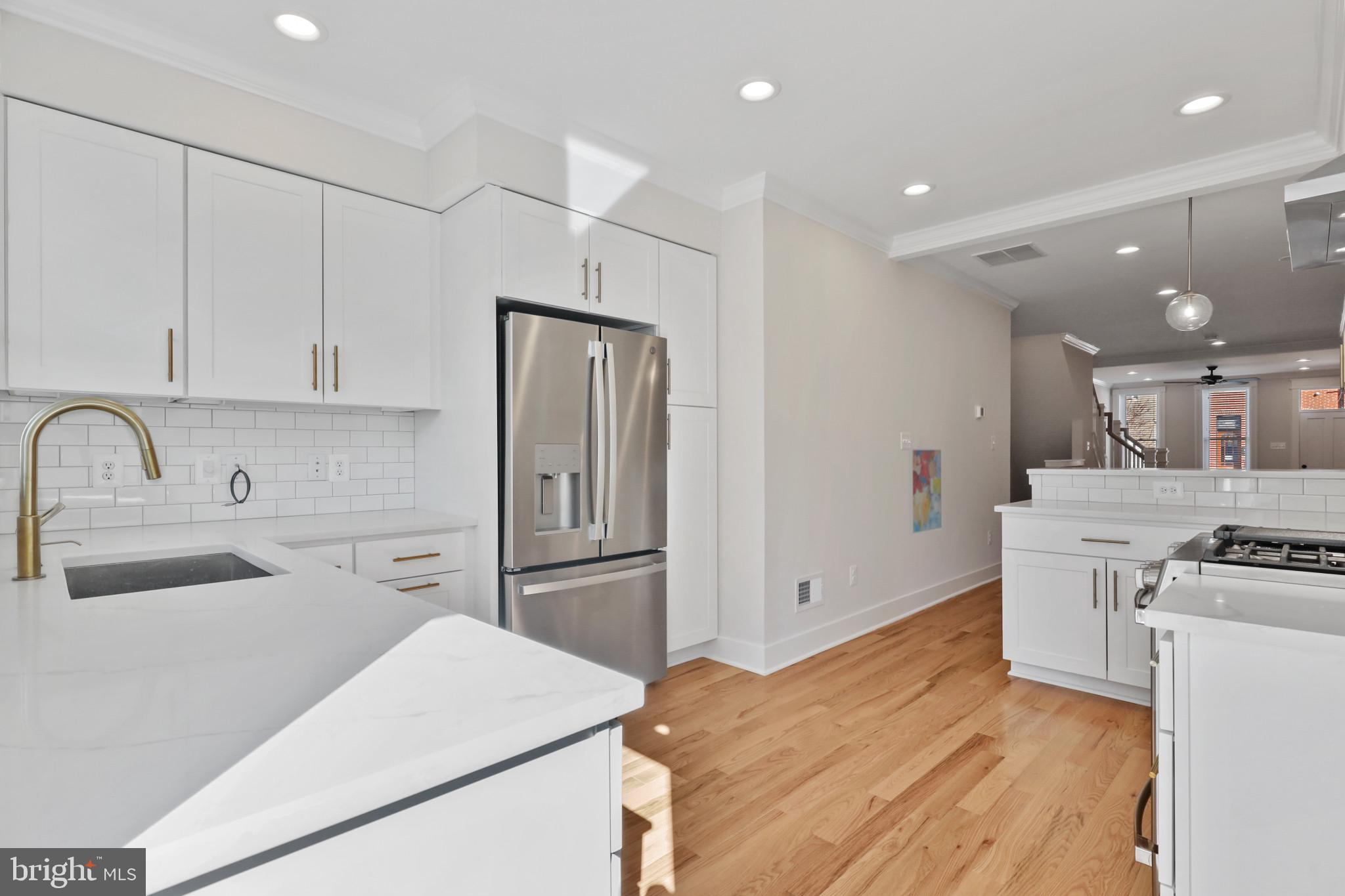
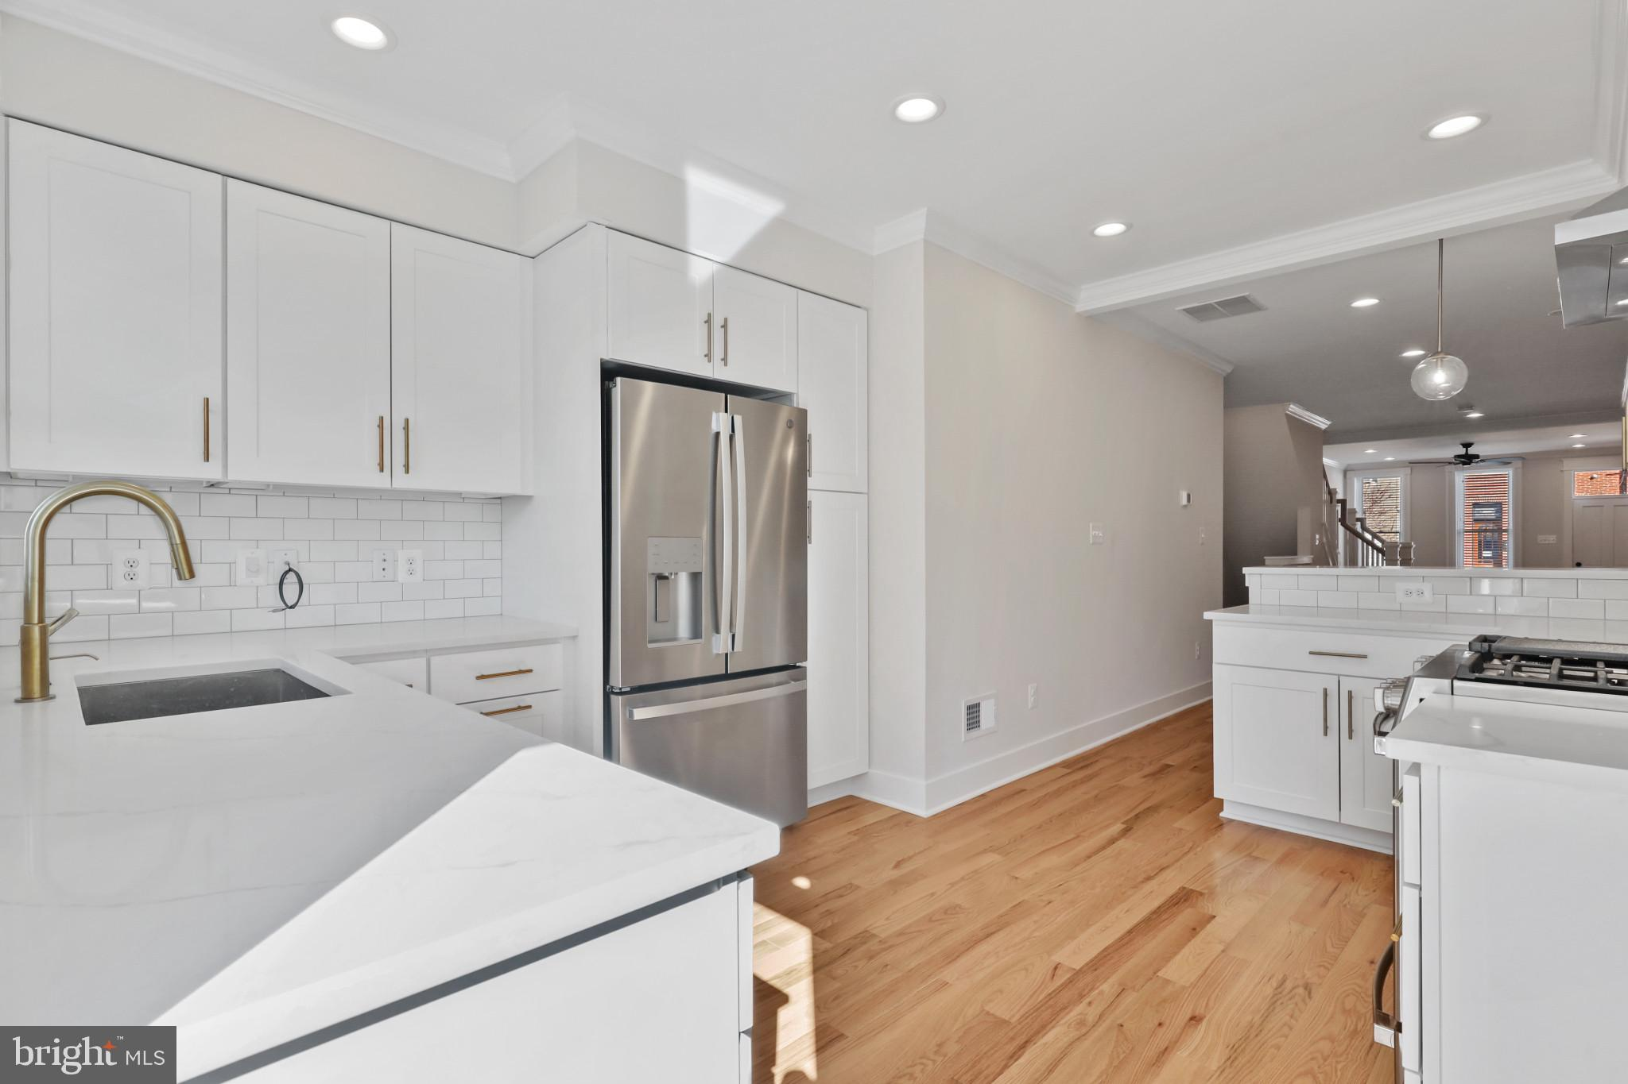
- wall art [908,447,943,536]
